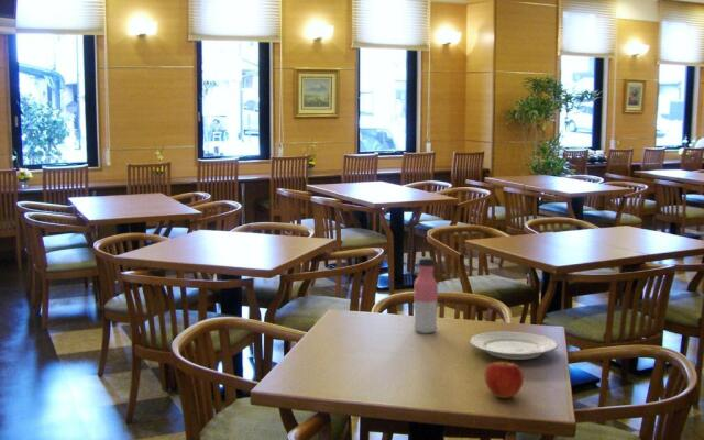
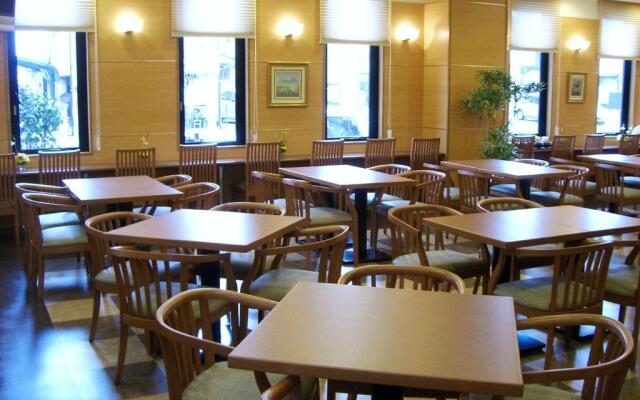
- water bottle [413,256,439,334]
- apple [483,359,525,399]
- plate [469,330,559,361]
